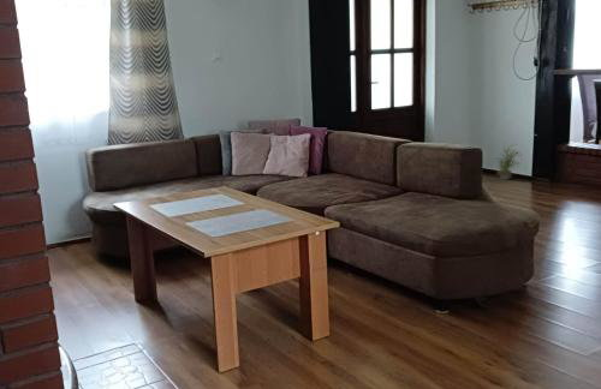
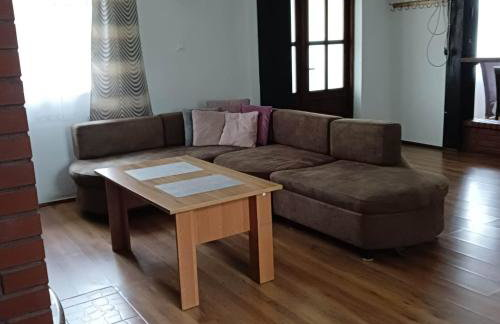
- potted plant [492,142,523,181]
